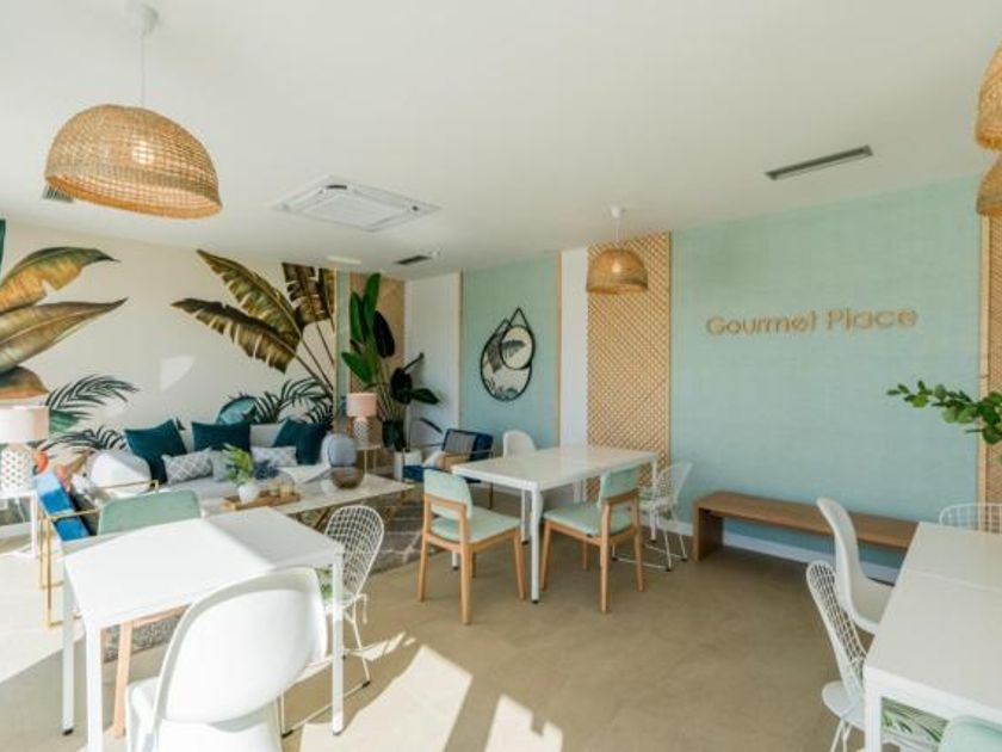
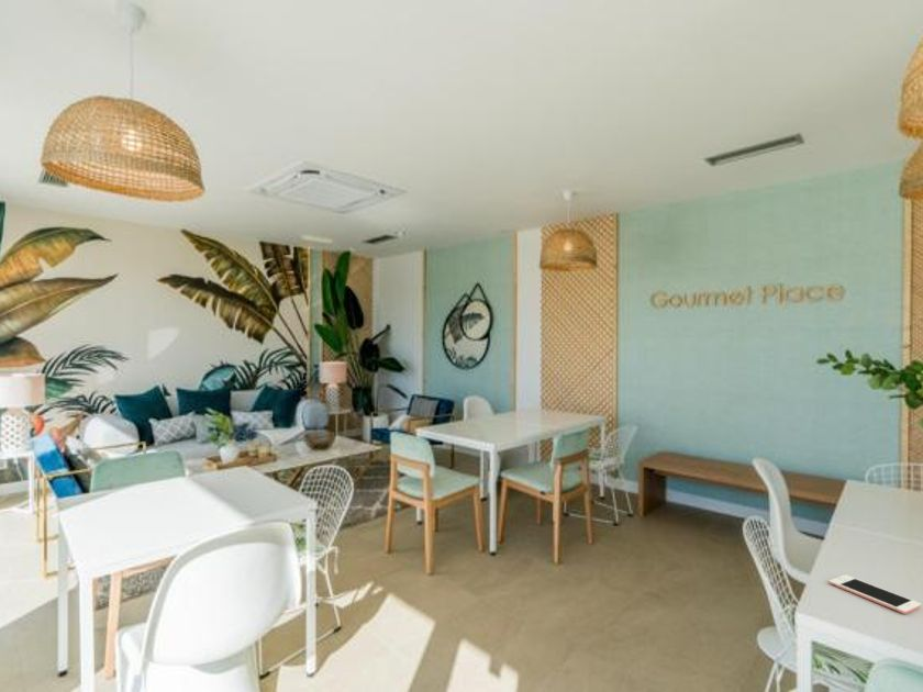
+ cell phone [829,573,922,615]
